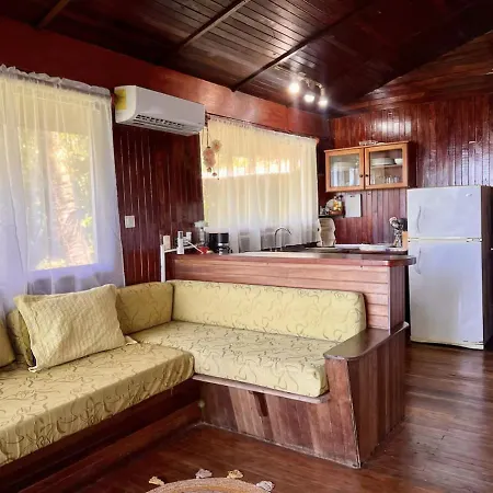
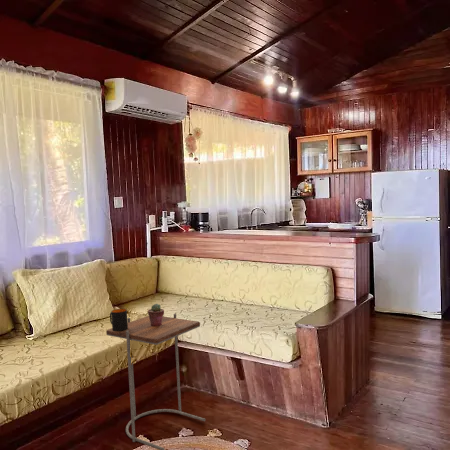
+ potted succulent [147,303,165,326]
+ mug [109,308,128,331]
+ side table [105,313,206,450]
